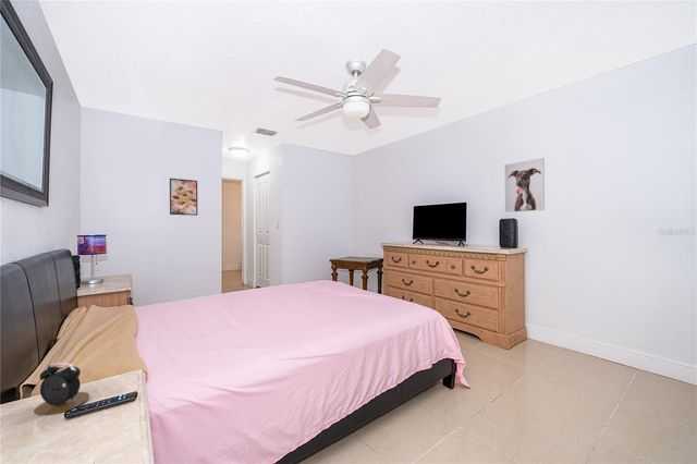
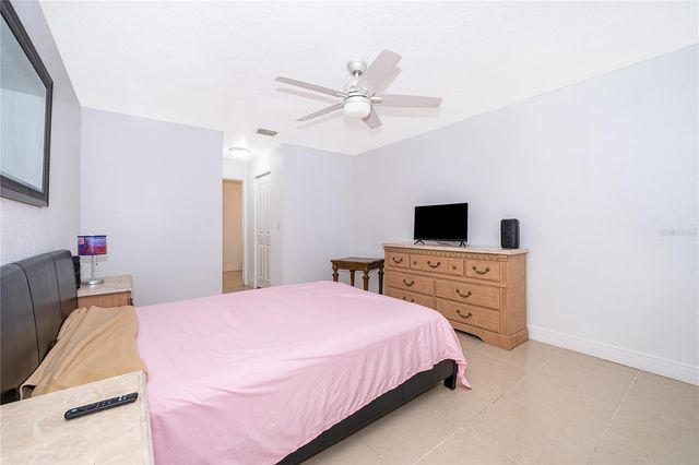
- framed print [169,178,198,217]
- alarm clock [33,362,90,417]
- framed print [503,157,546,213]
